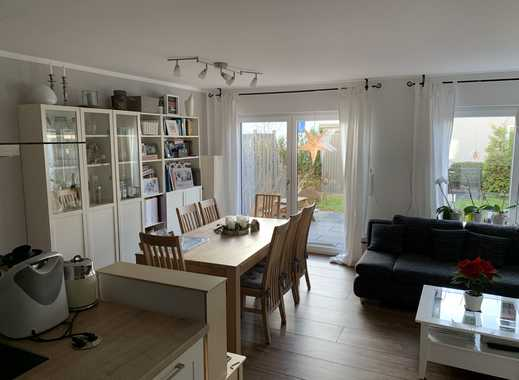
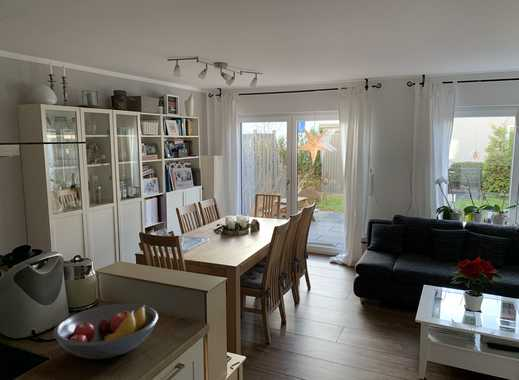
+ fruit bowl [52,303,159,360]
